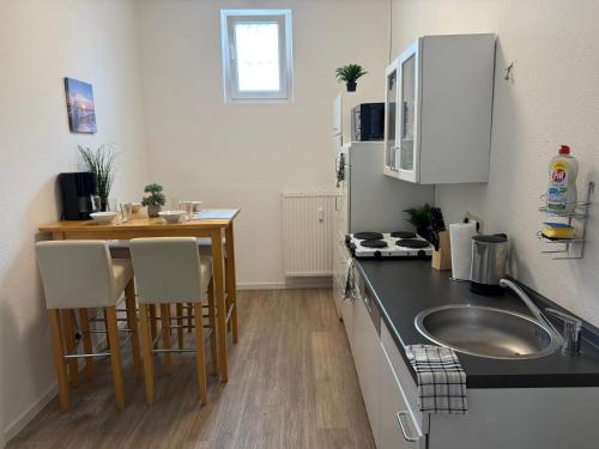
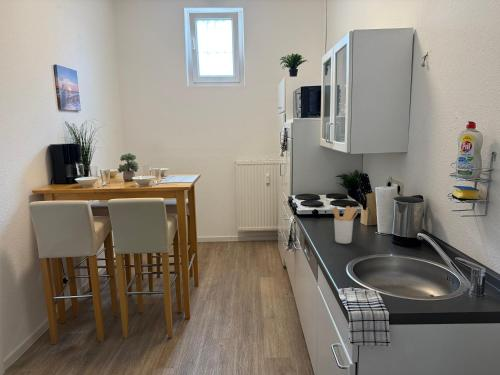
+ utensil holder [332,205,358,245]
